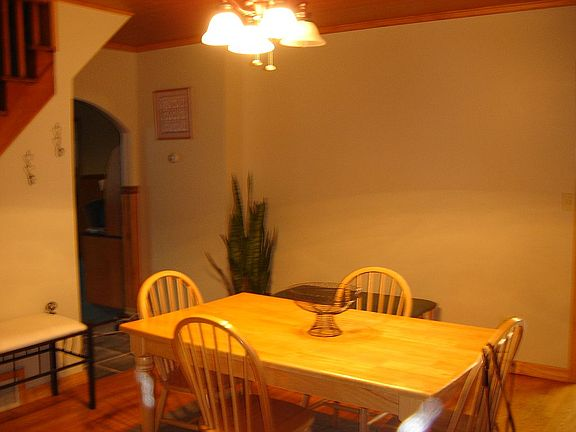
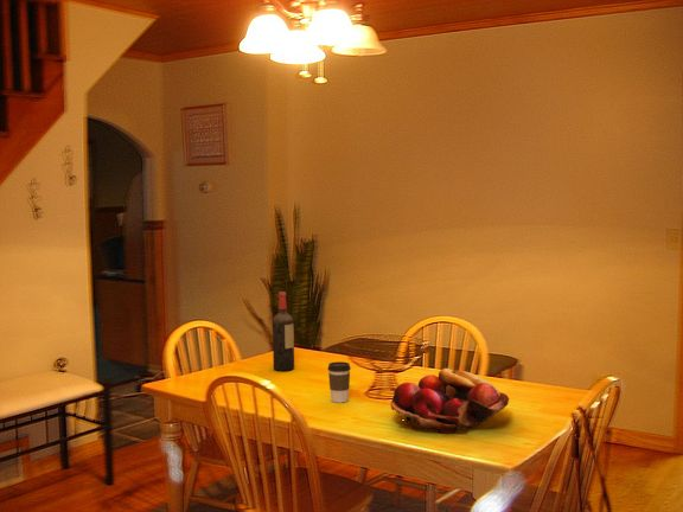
+ wine bottle [272,290,295,372]
+ coffee cup [327,360,352,404]
+ fruit basket [389,367,510,434]
